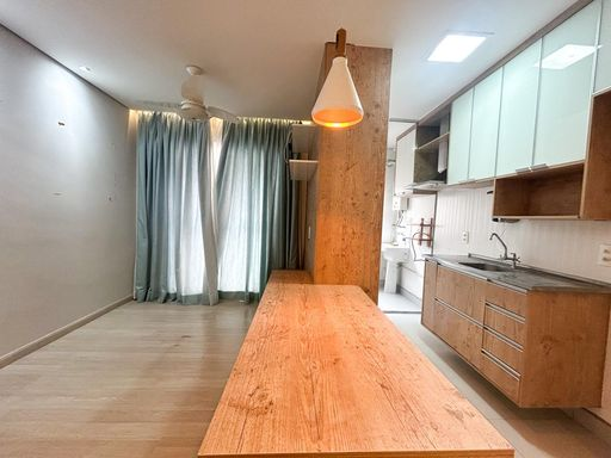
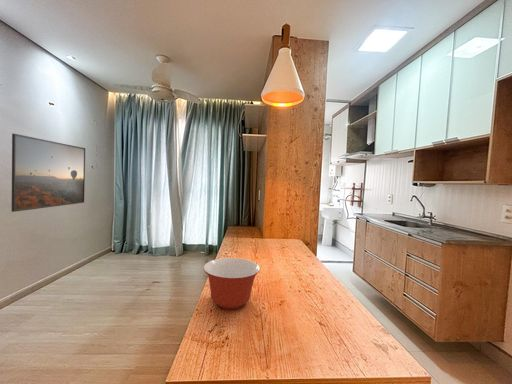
+ mixing bowl [203,257,261,310]
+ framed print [11,133,86,213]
